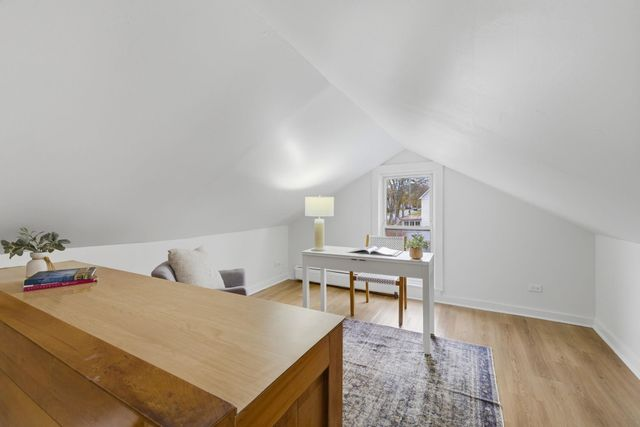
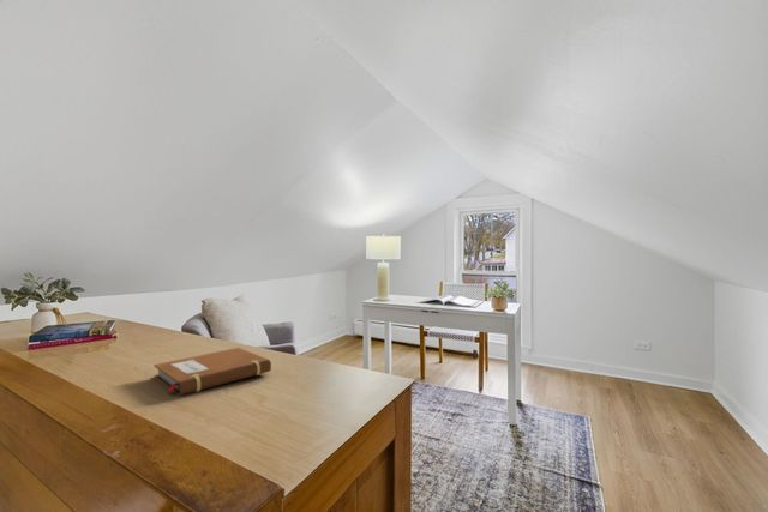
+ notebook [152,347,272,397]
